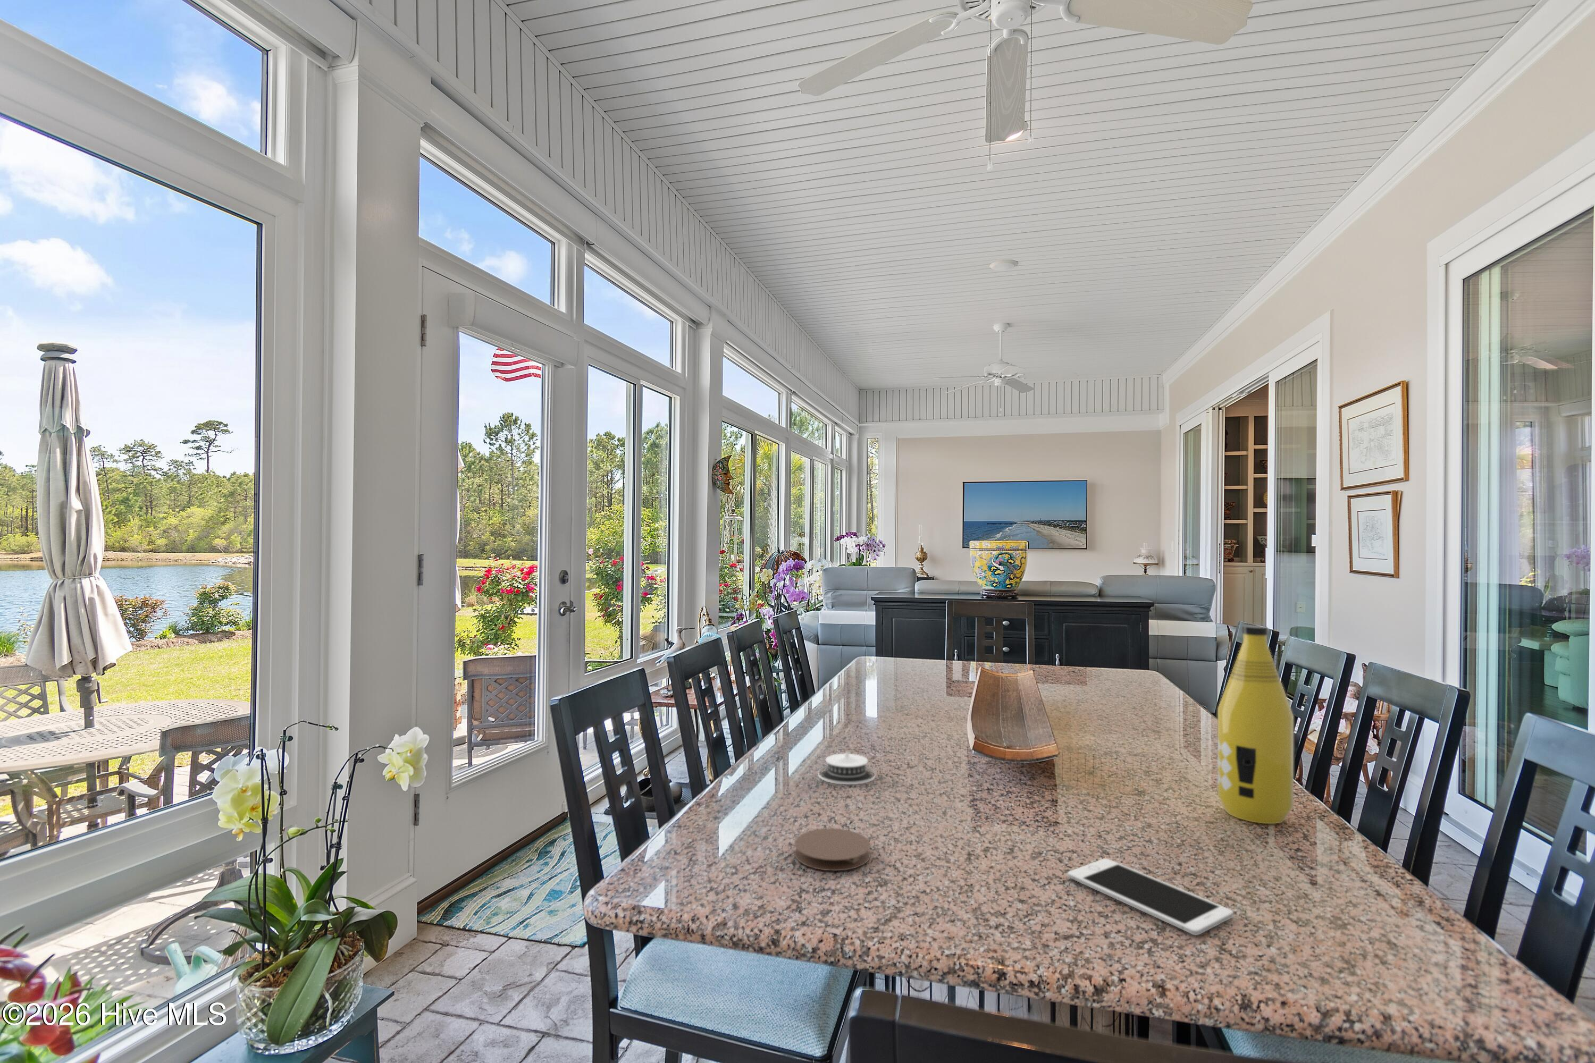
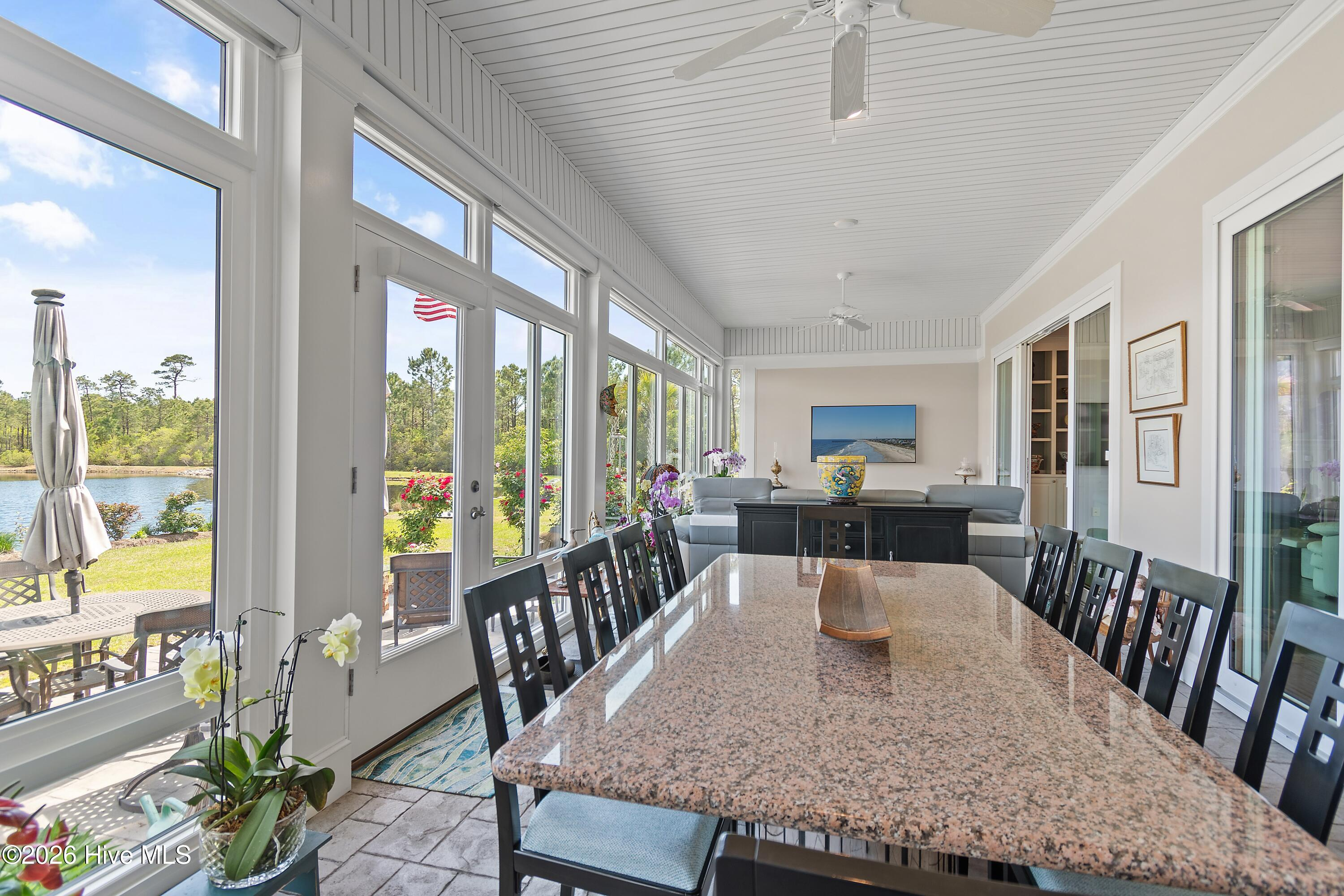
- bottle [1216,624,1294,825]
- coaster [794,828,871,872]
- cell phone [1067,858,1234,936]
- architectural model [818,750,876,785]
